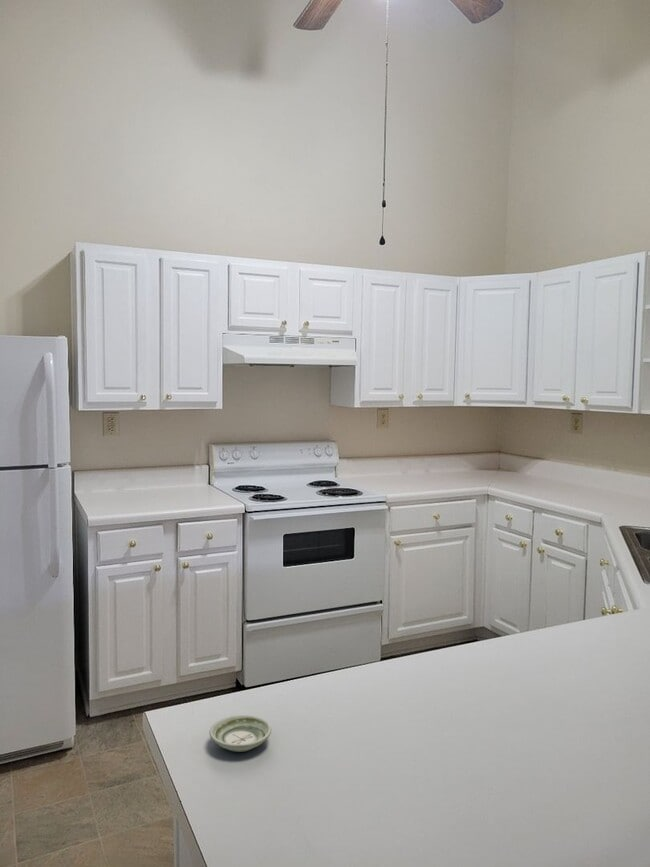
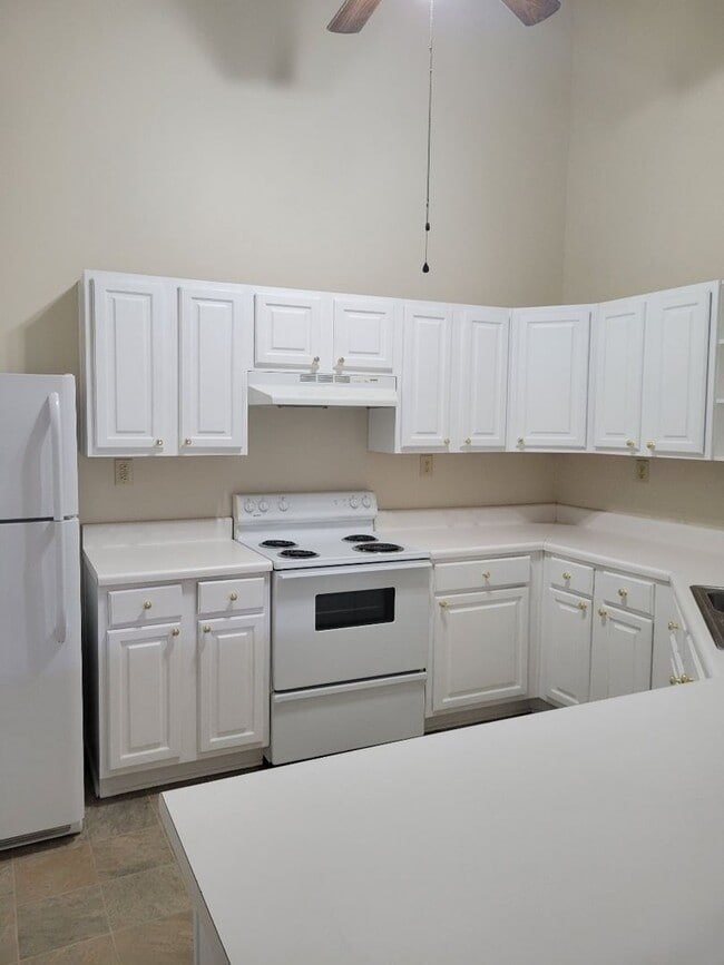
- saucer [208,714,272,753]
